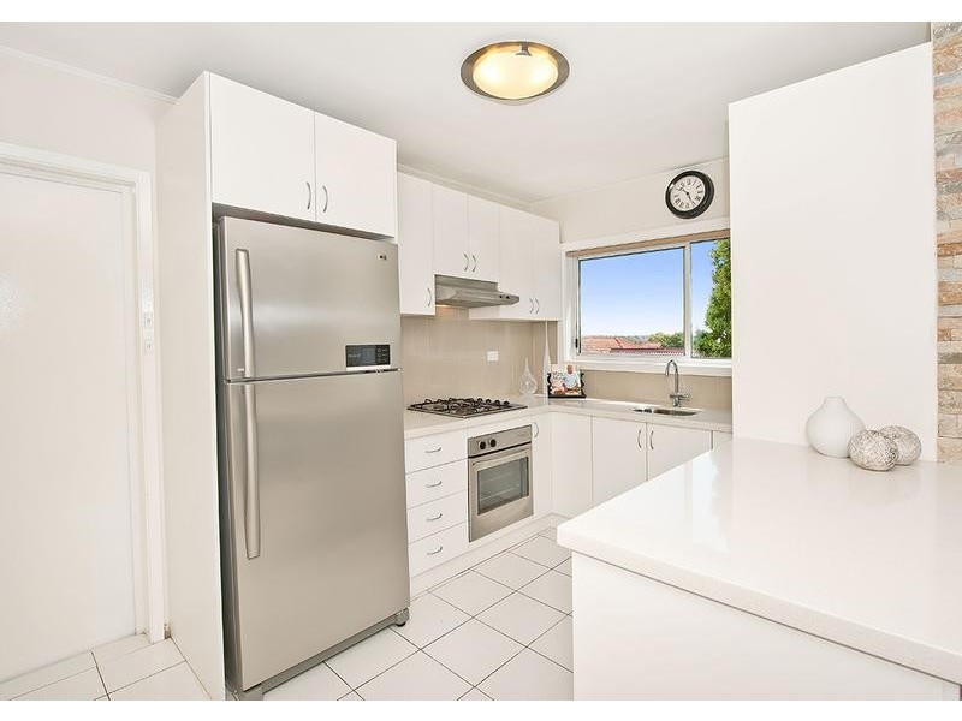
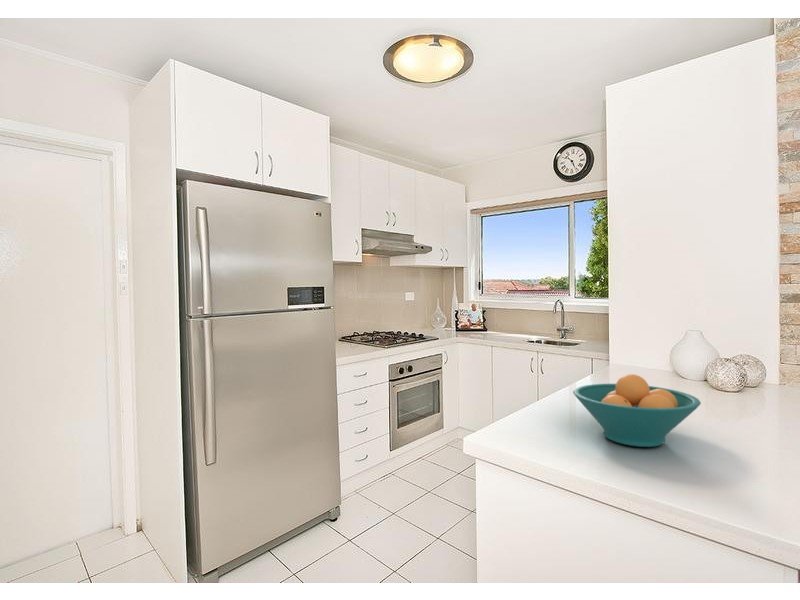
+ fruit bowl [572,373,702,448]
